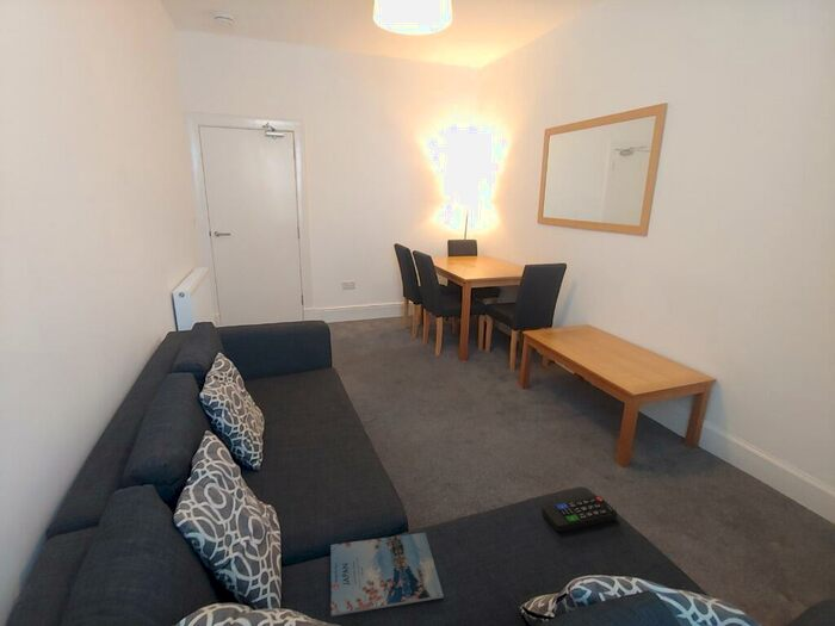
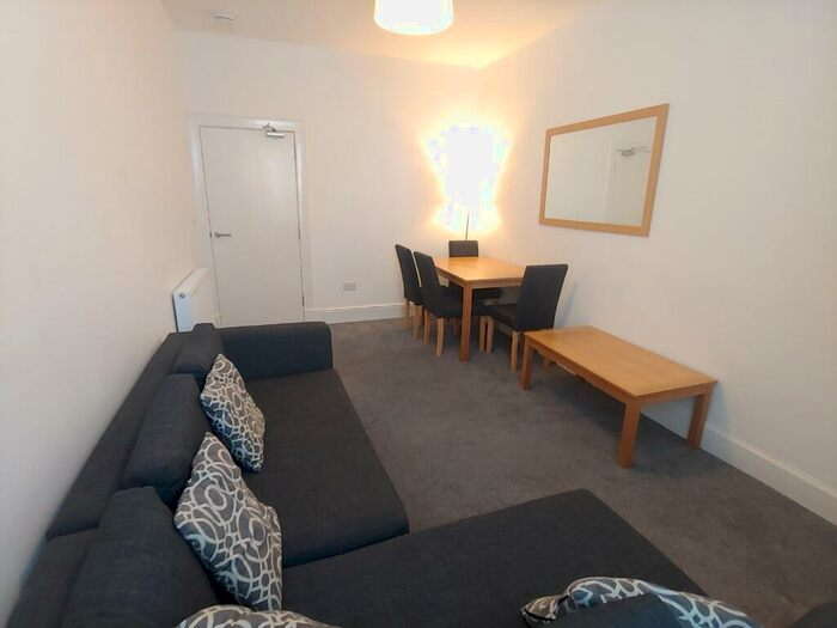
- magazine [329,532,445,618]
- remote control [542,495,618,533]
